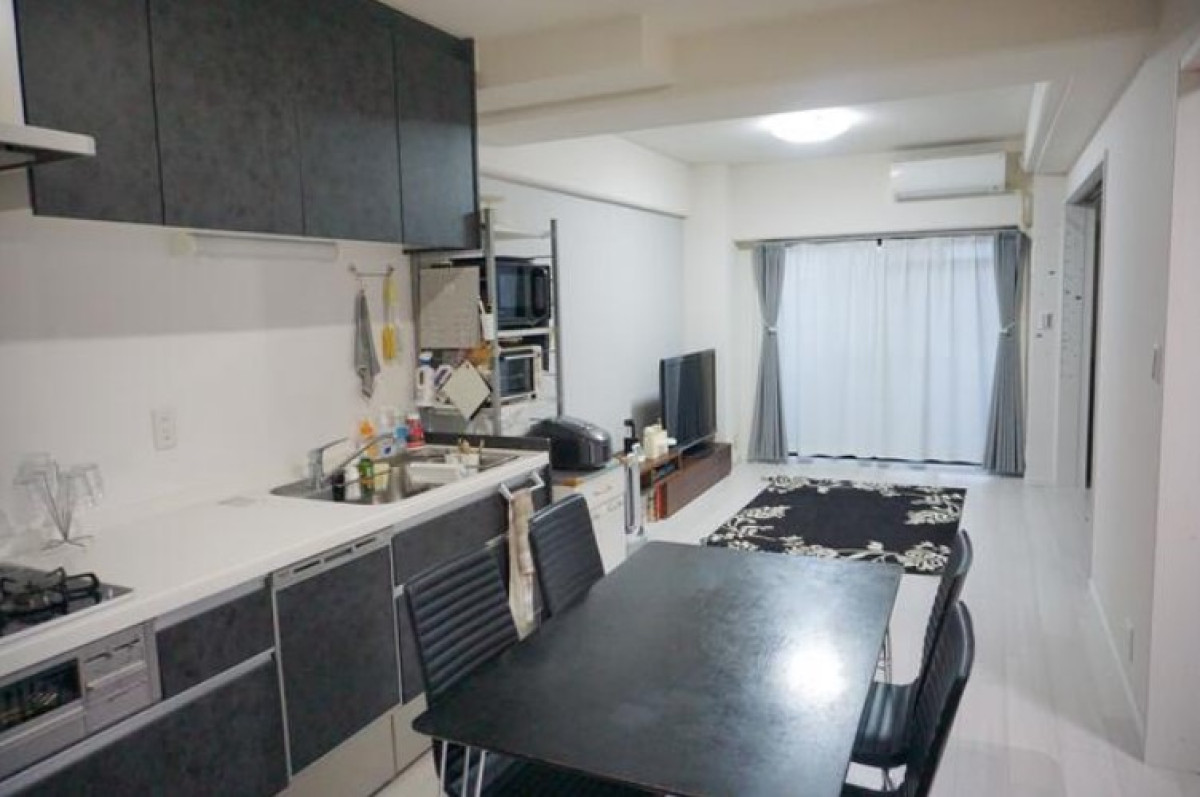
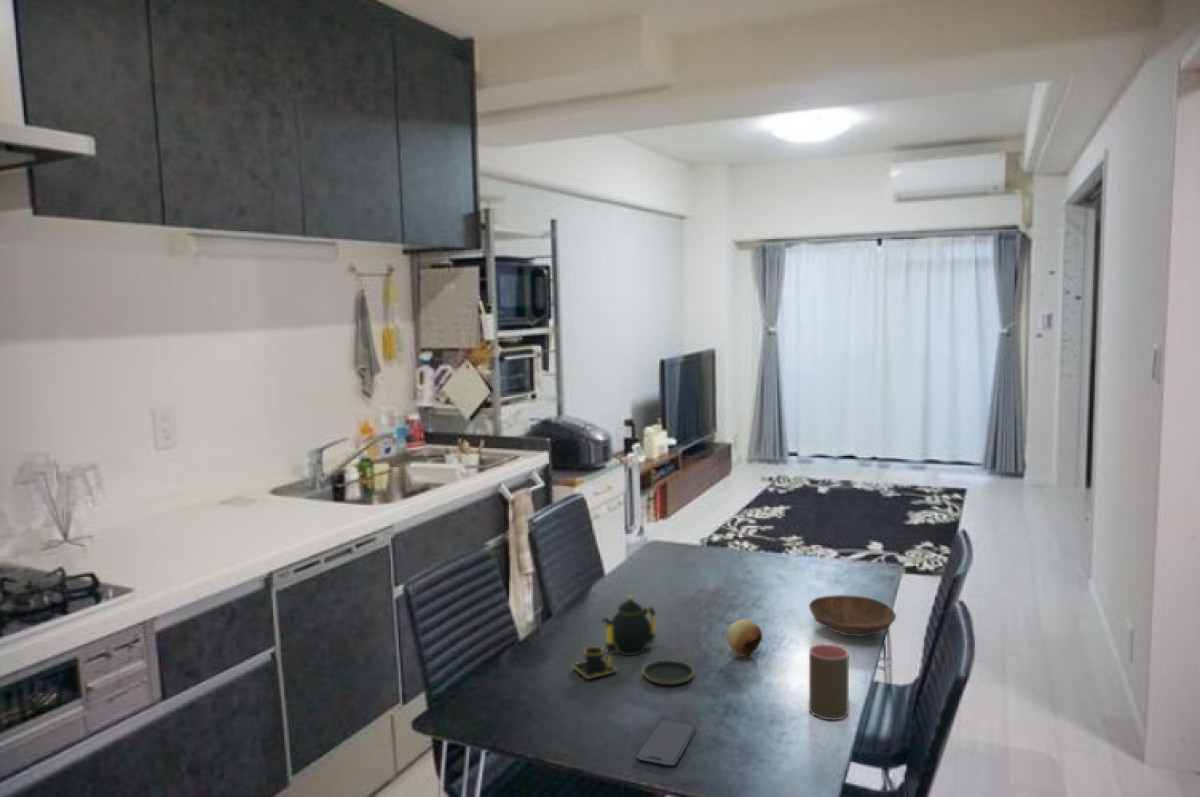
+ teapot [571,595,695,686]
+ fruit [726,618,763,657]
+ bowl [808,594,897,638]
+ smartphone [635,718,697,766]
+ cup [808,643,850,721]
